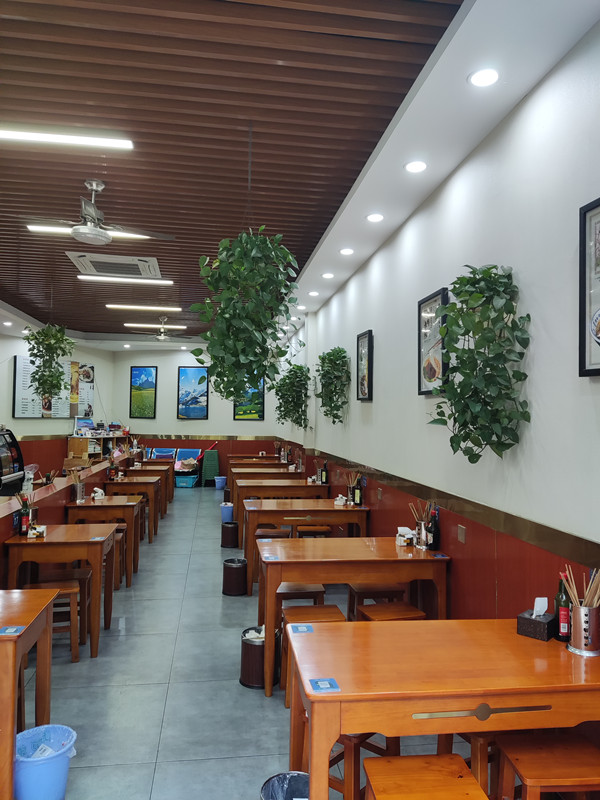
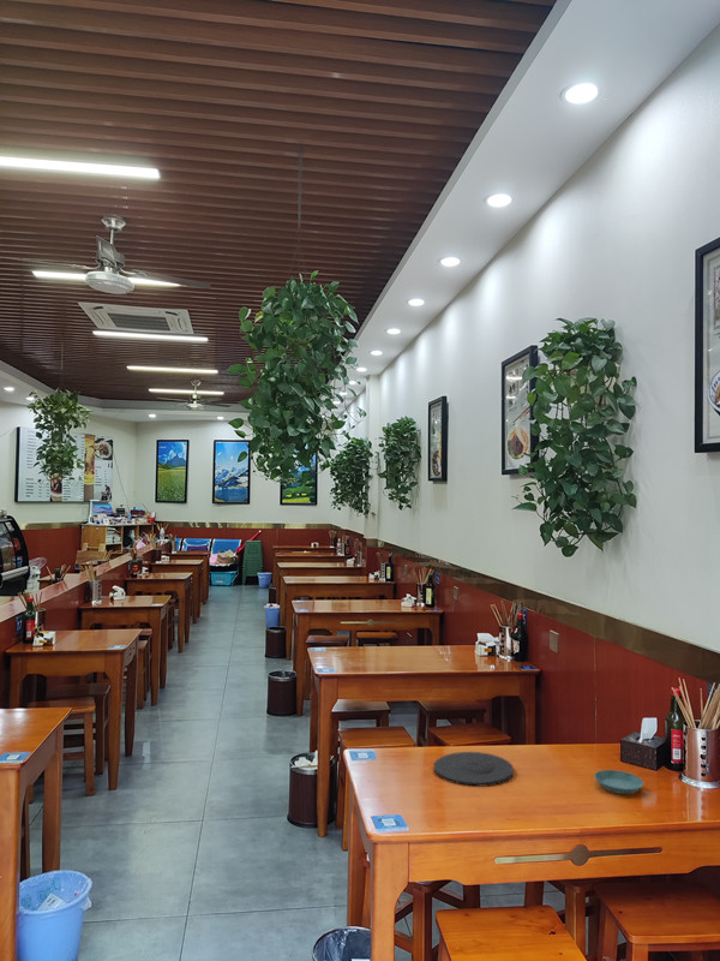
+ plate [432,751,515,787]
+ saucer [593,769,644,795]
